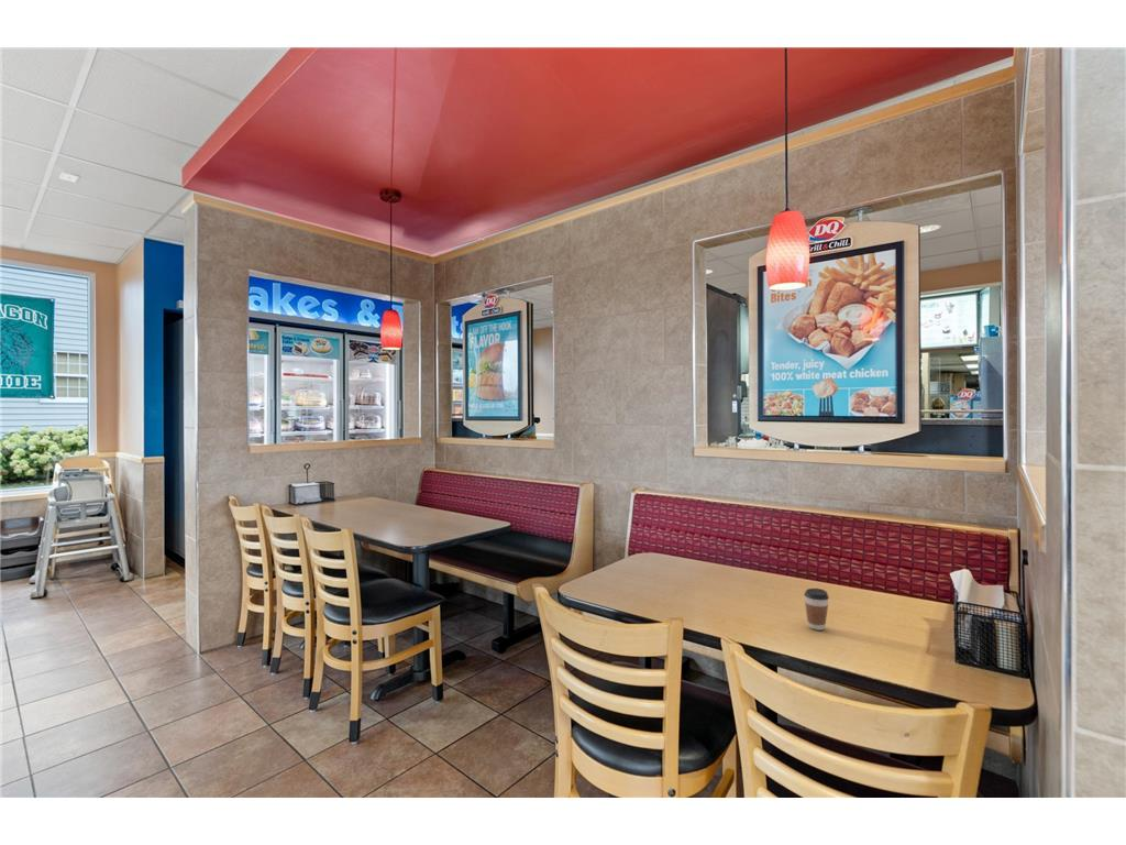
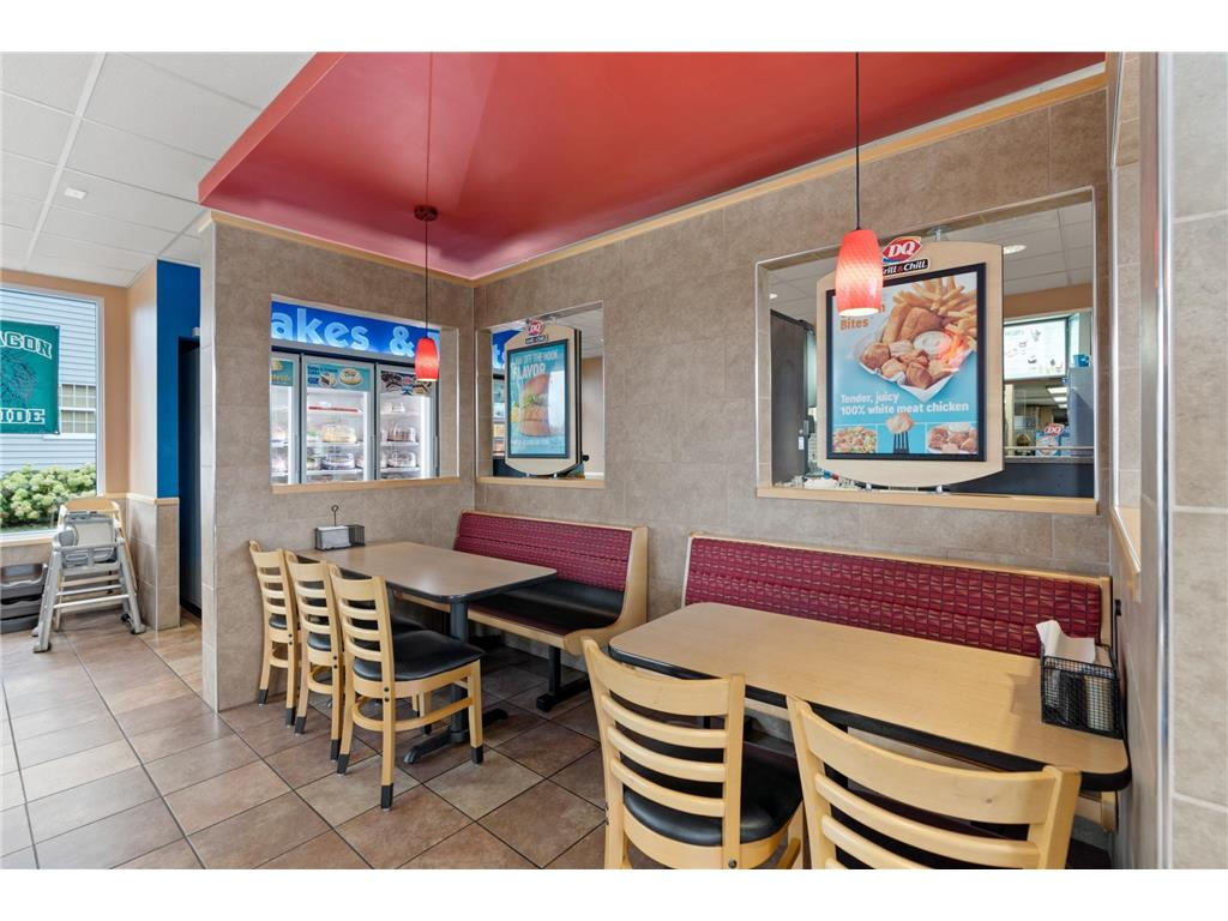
- coffee cup [803,588,830,632]
